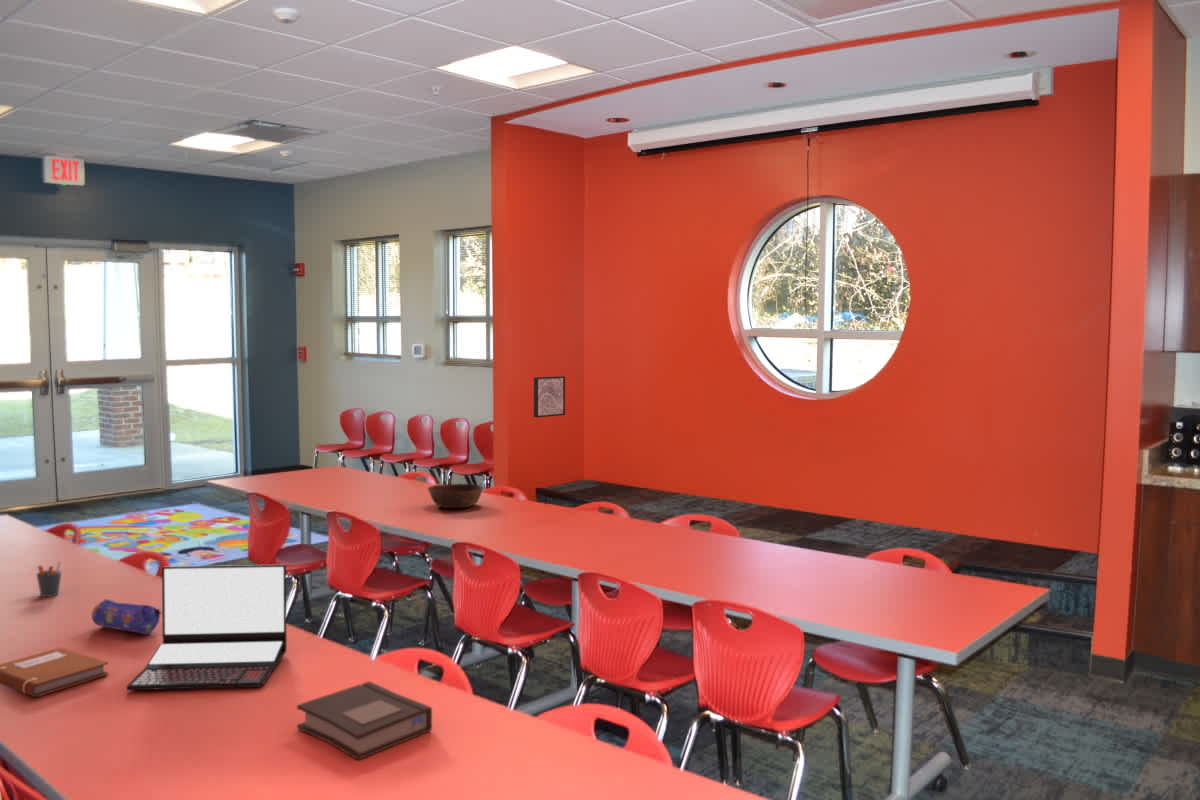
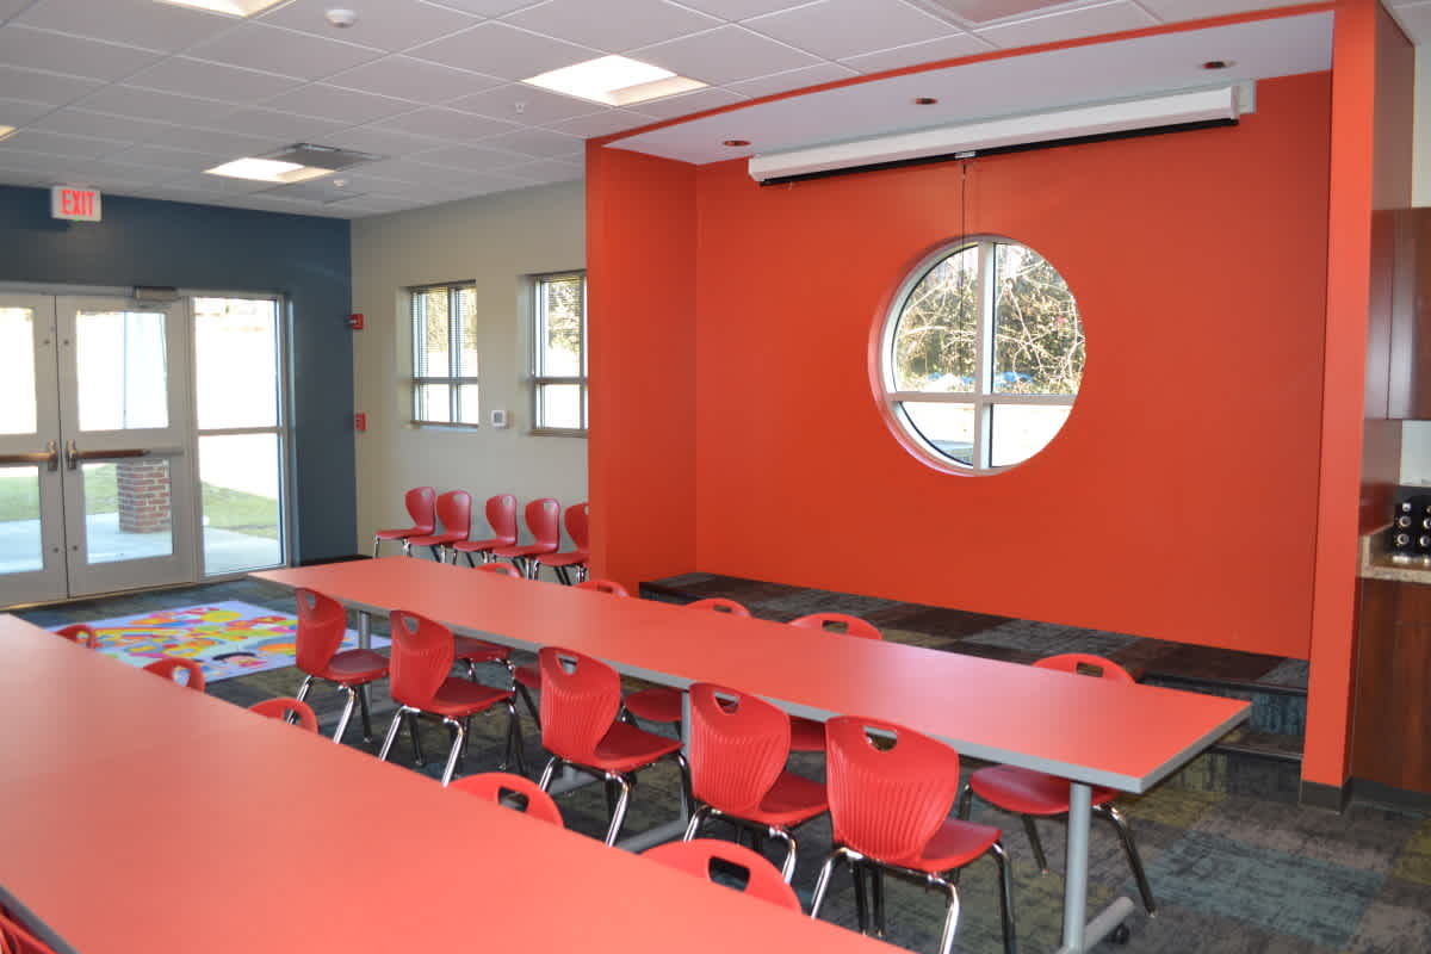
- bowl [426,483,484,509]
- laptop [126,564,288,691]
- pen holder [35,560,63,598]
- book [296,680,433,761]
- notebook [0,646,109,698]
- wall art [533,375,566,418]
- pencil case [91,598,162,636]
